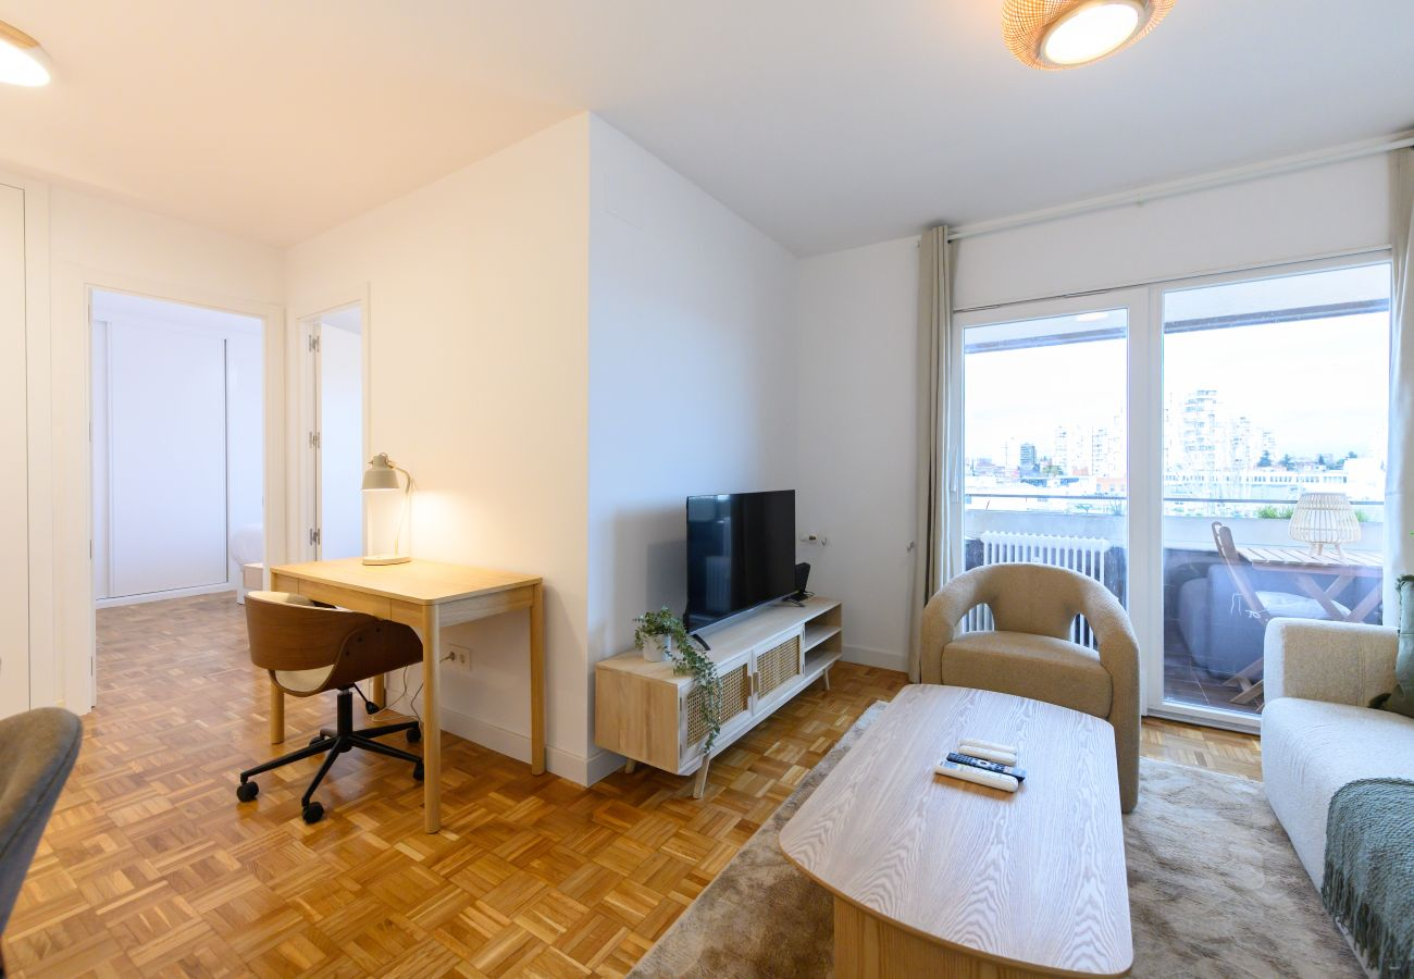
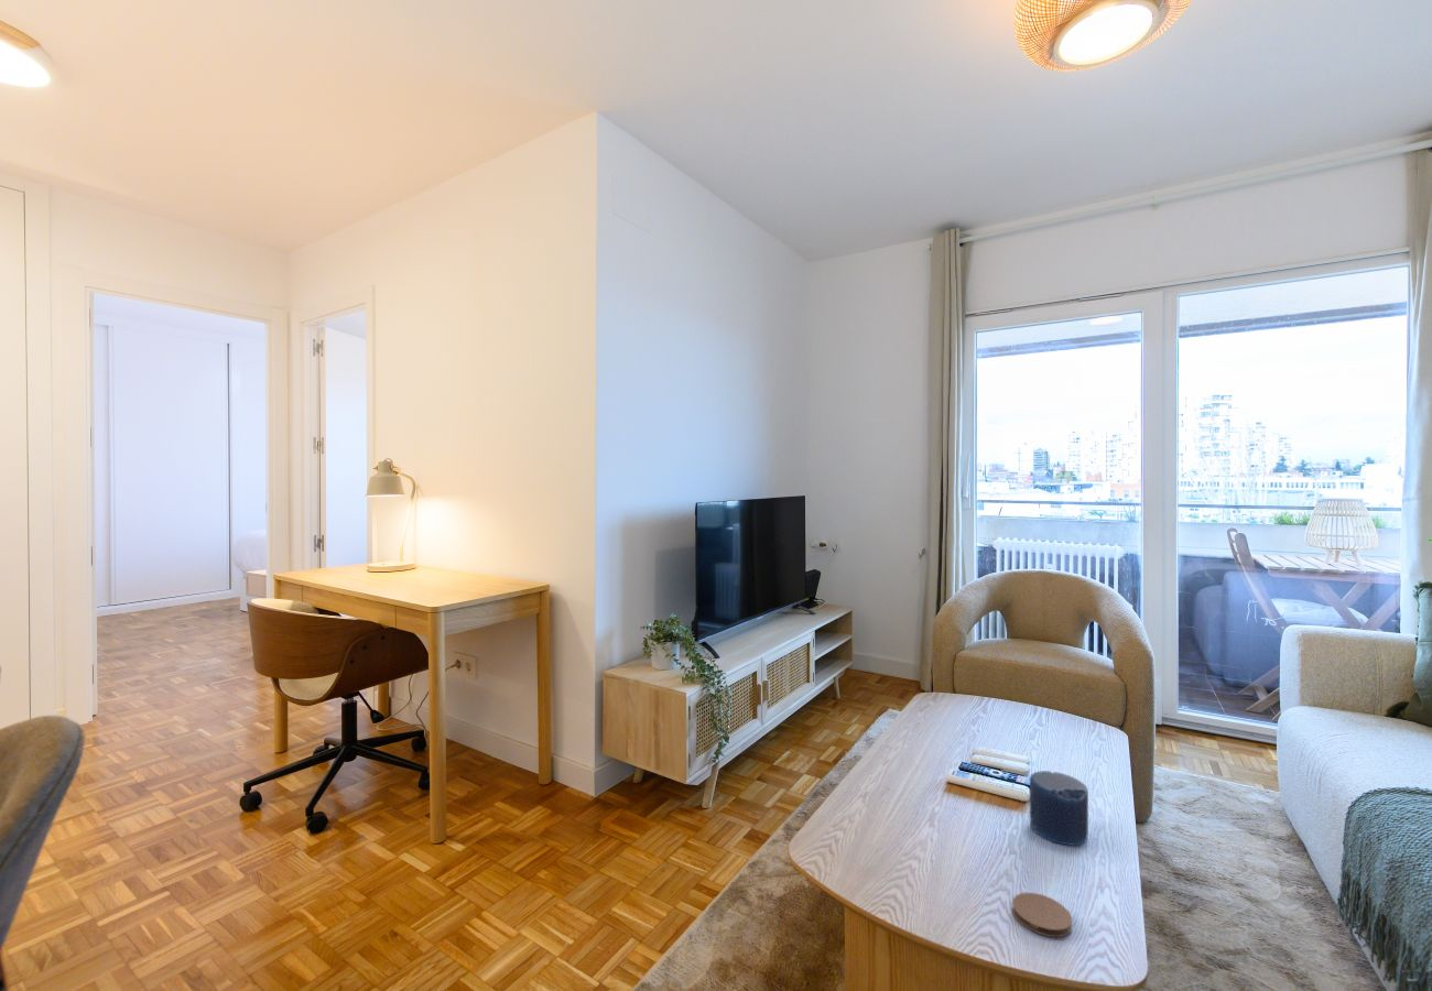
+ coaster [1011,892,1073,938]
+ candle [1029,770,1089,846]
